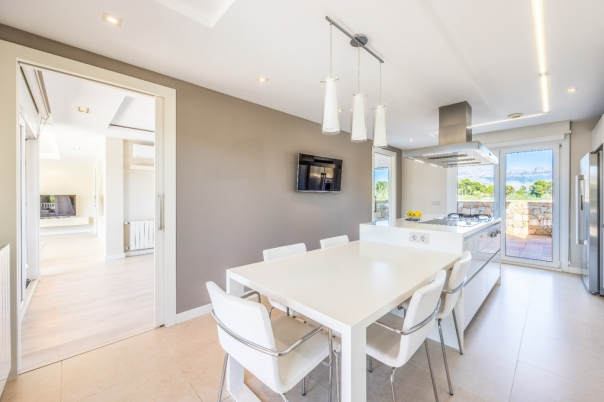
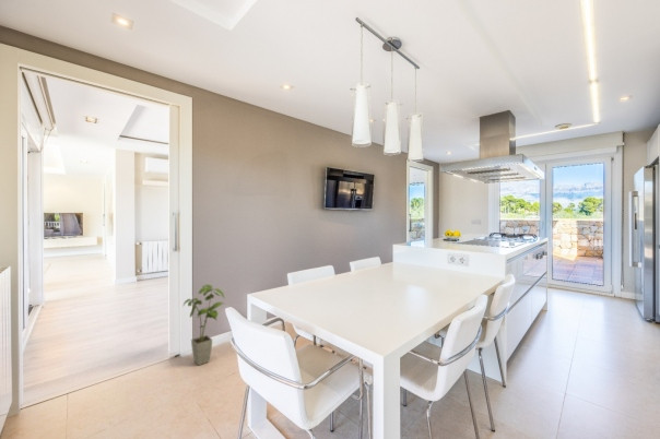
+ house plant [182,284,225,367]
